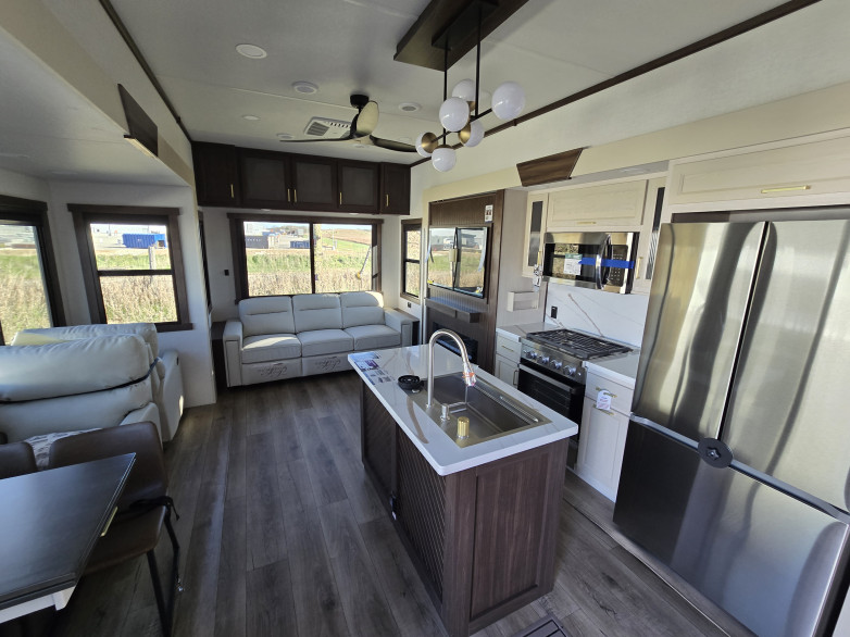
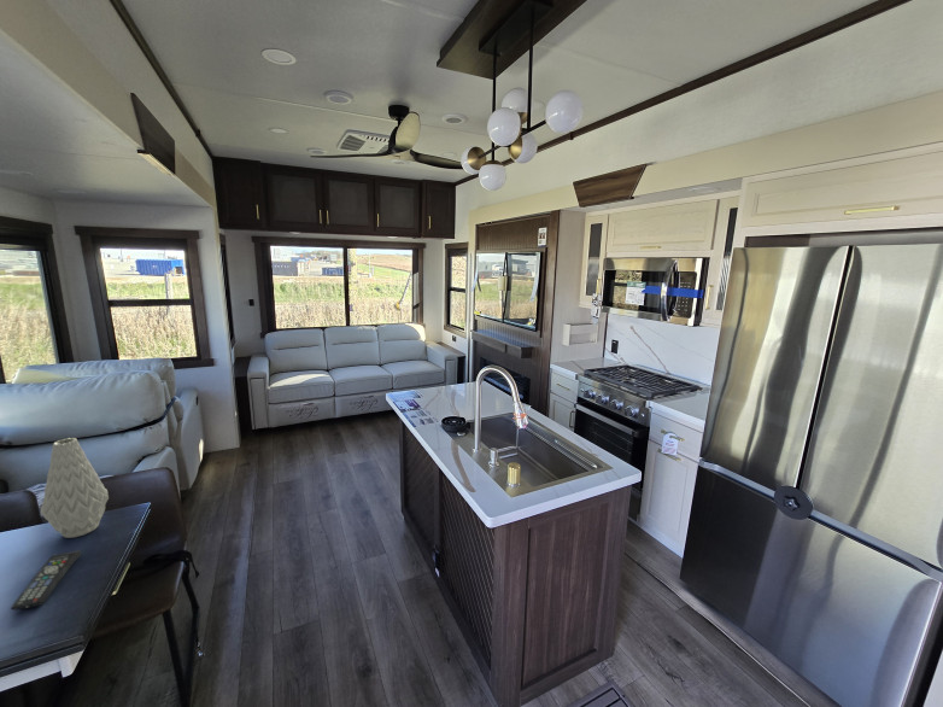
+ vase [40,437,110,539]
+ remote control [10,549,82,610]
